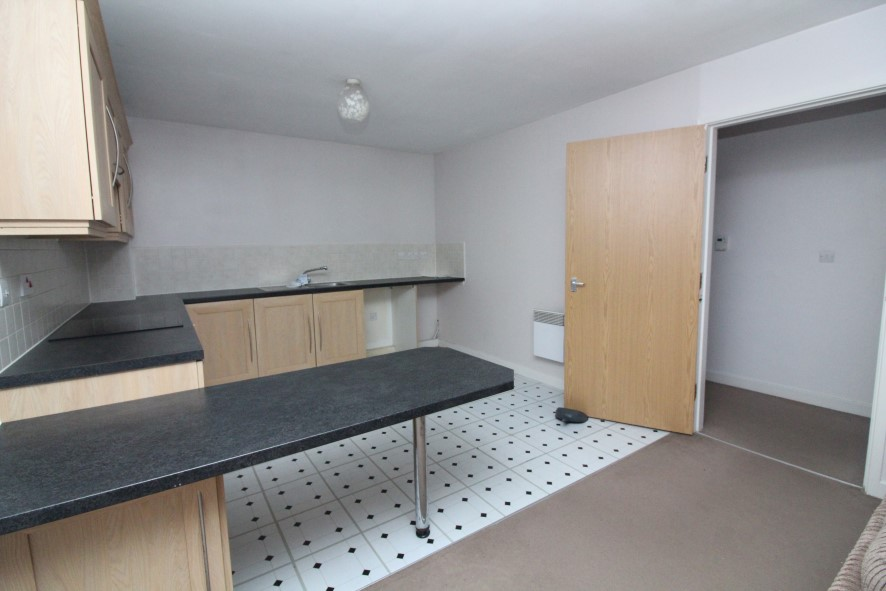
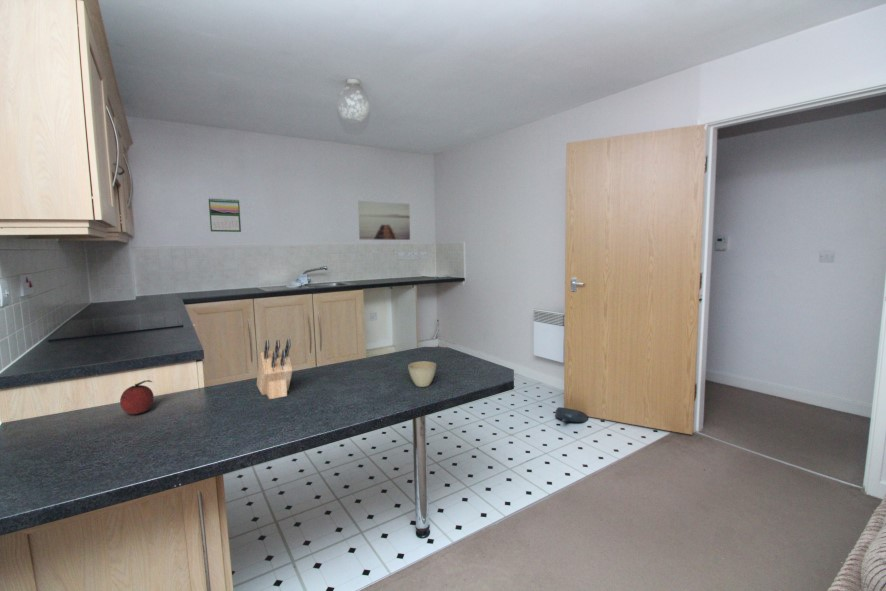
+ knife block [256,338,293,400]
+ fruit [119,379,155,415]
+ flower pot [407,361,437,388]
+ calendar [208,197,242,233]
+ wall art [357,200,411,241]
